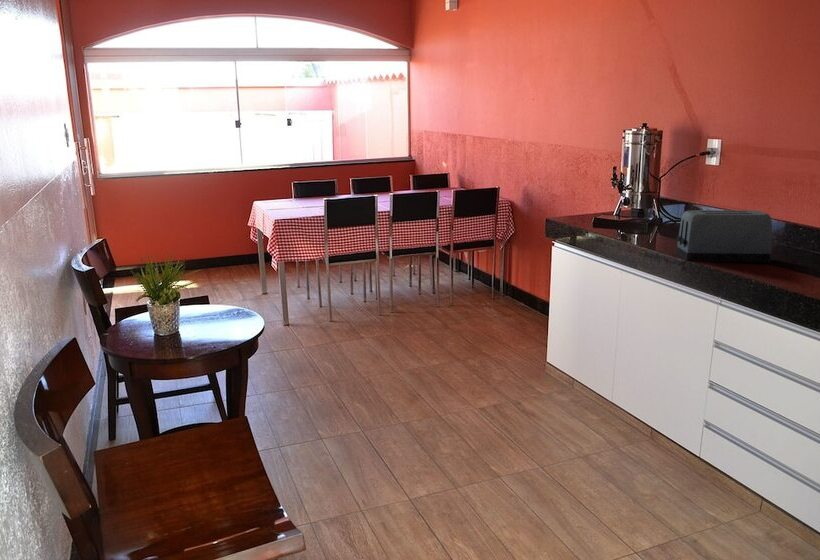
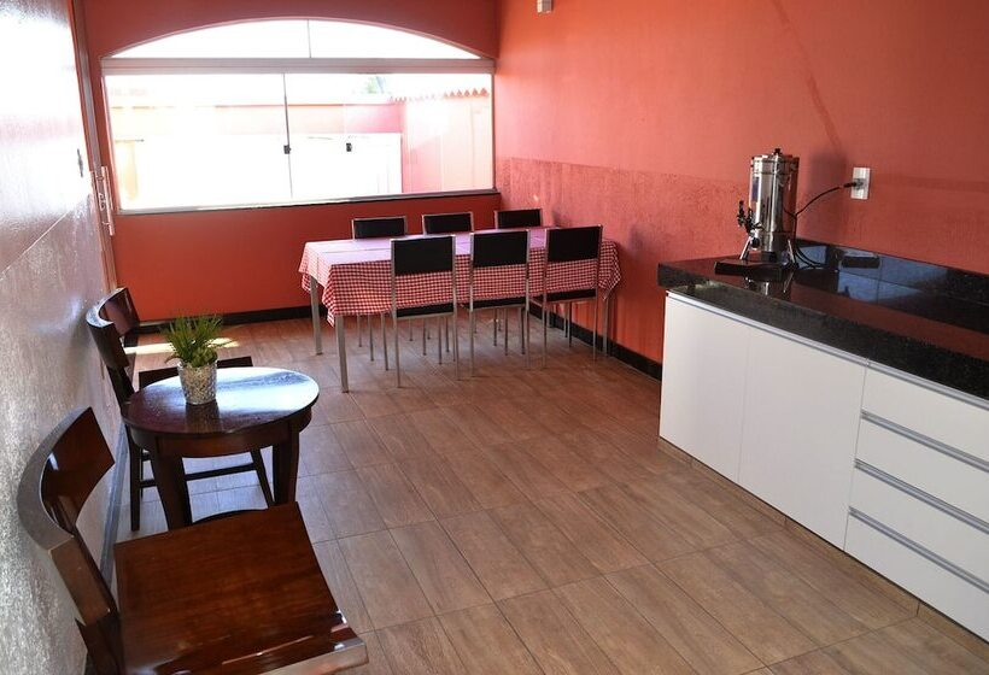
- toaster [675,209,773,263]
